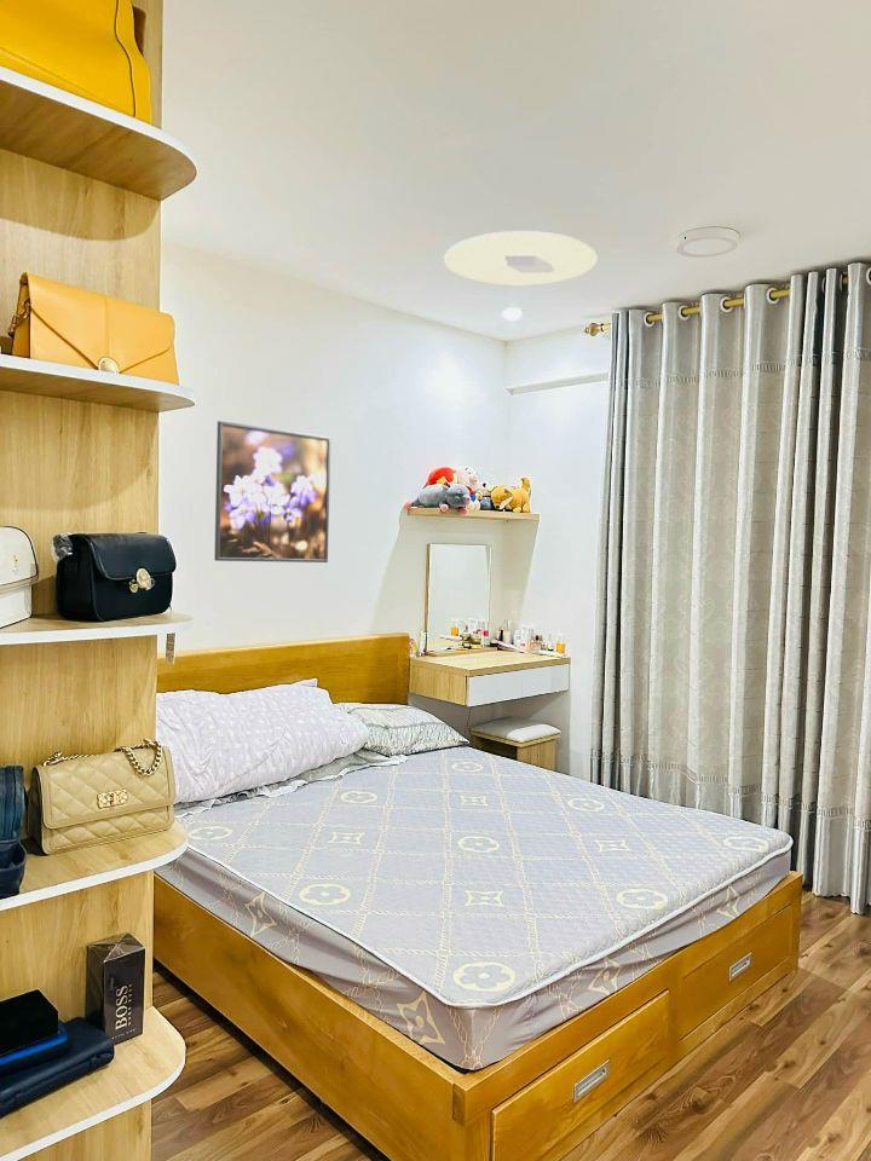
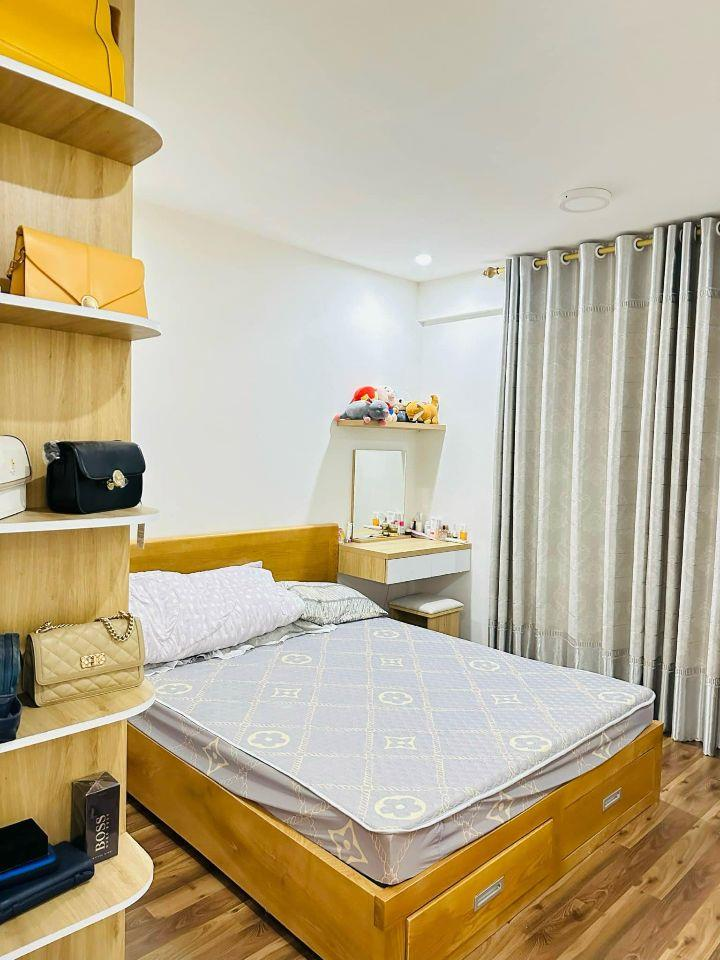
- ceiling light [443,230,599,287]
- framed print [213,420,331,564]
